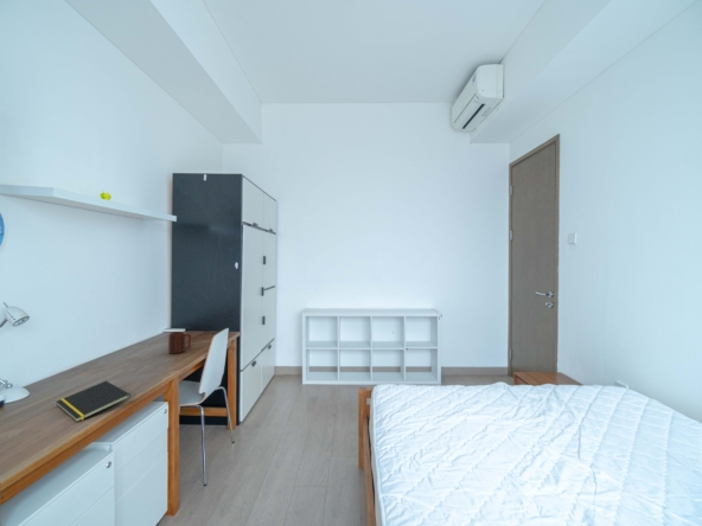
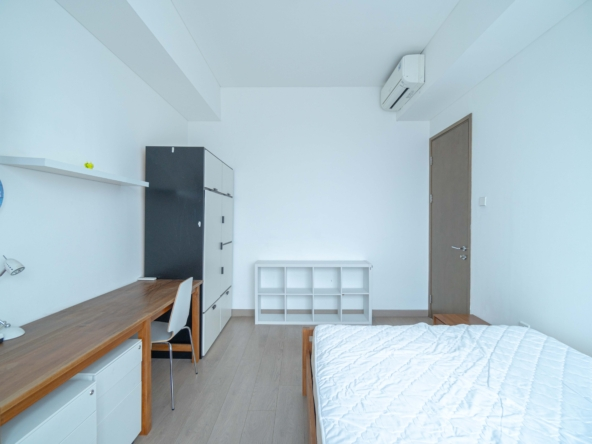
- notepad [56,380,132,423]
- mug [167,331,192,354]
